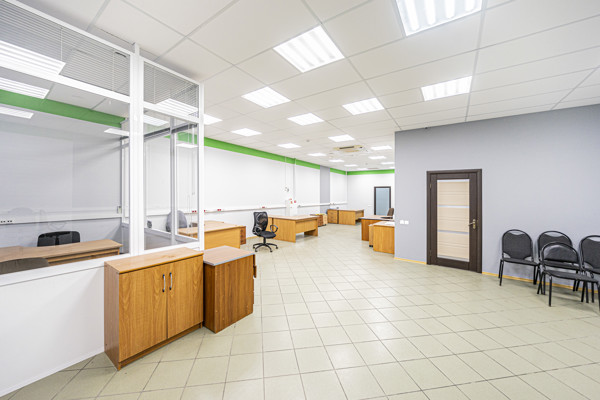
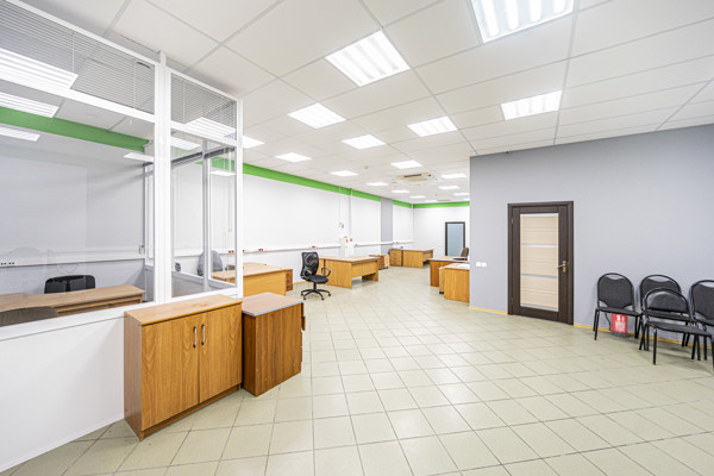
+ fire extinguisher [603,307,630,339]
